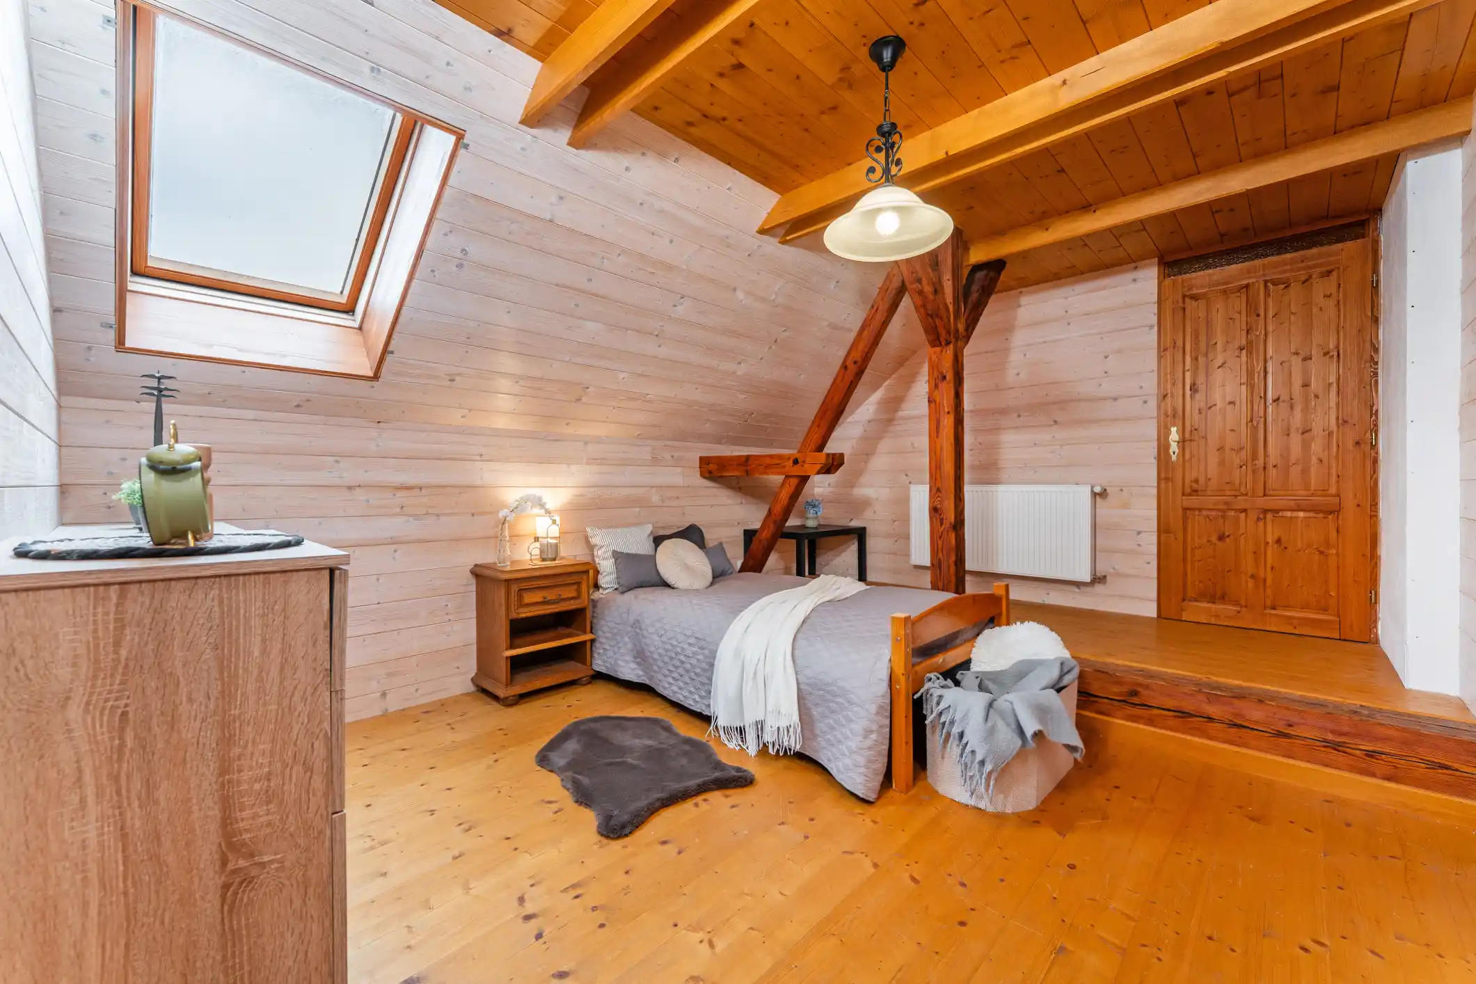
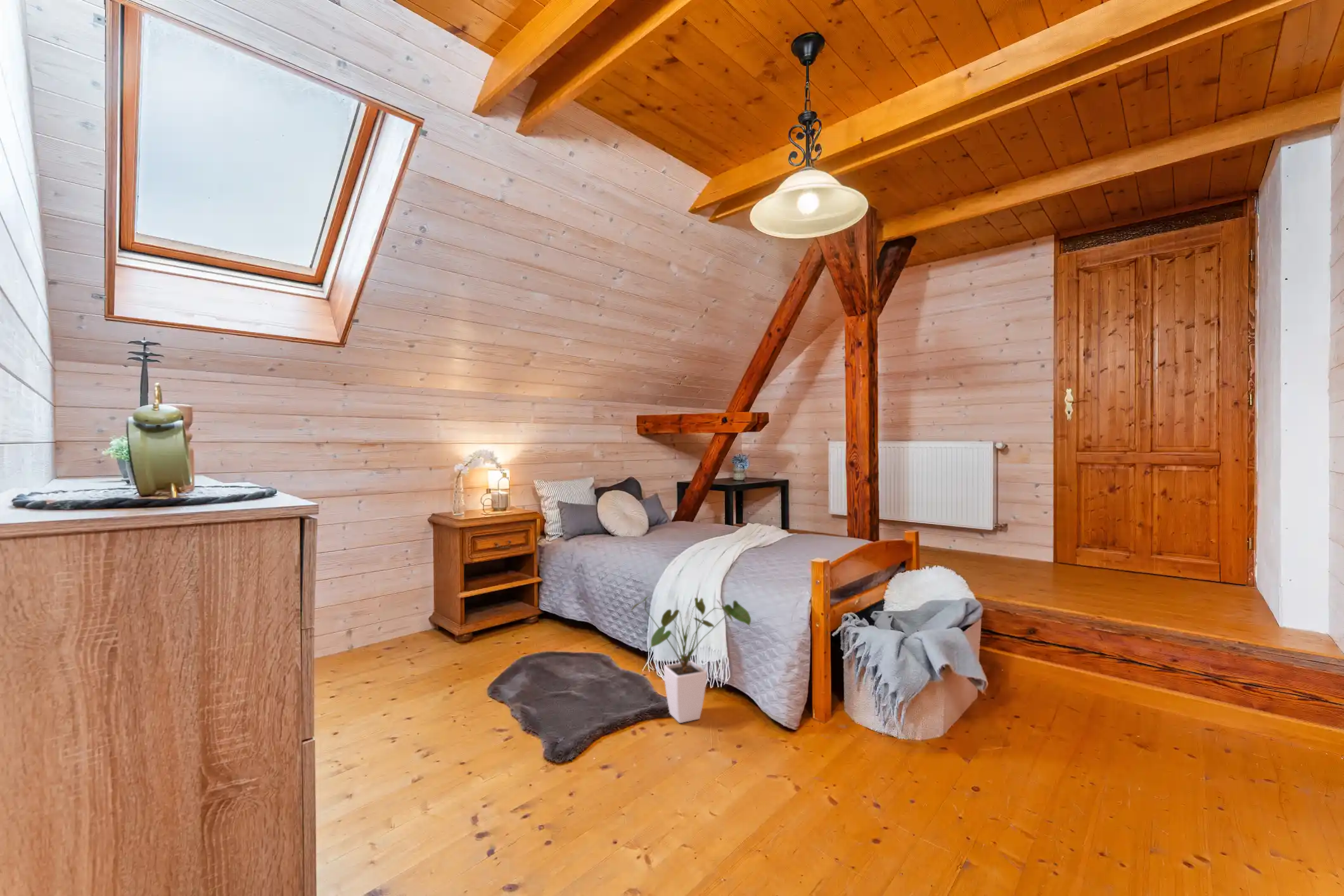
+ house plant [629,595,752,724]
